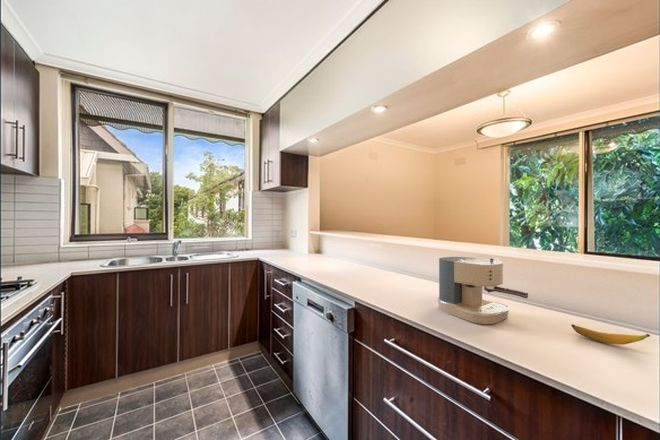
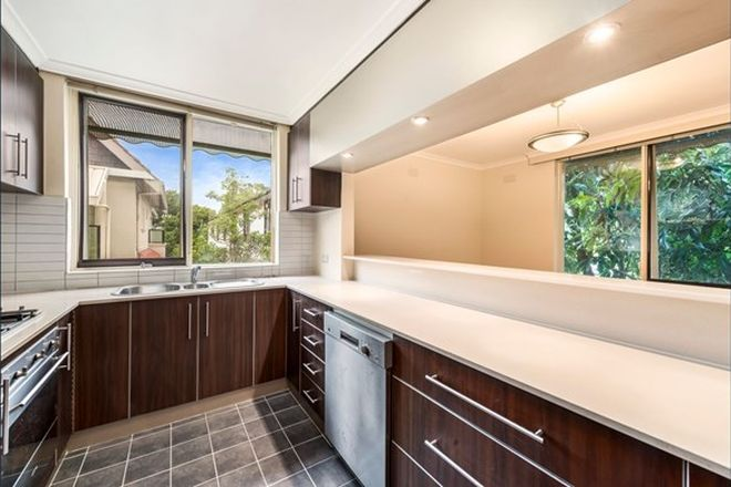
- coffee maker [437,255,529,325]
- banana [570,323,651,346]
